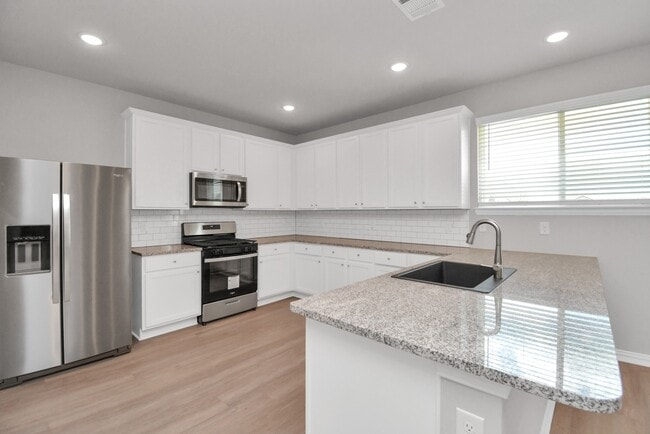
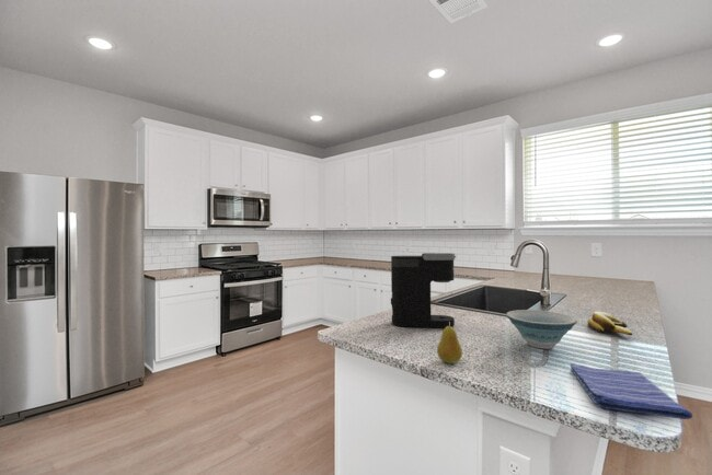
+ fruit [436,322,463,364]
+ dish towel [570,362,693,420]
+ bowl [505,309,578,350]
+ coffee maker [390,252,457,328]
+ banana [586,311,633,336]
